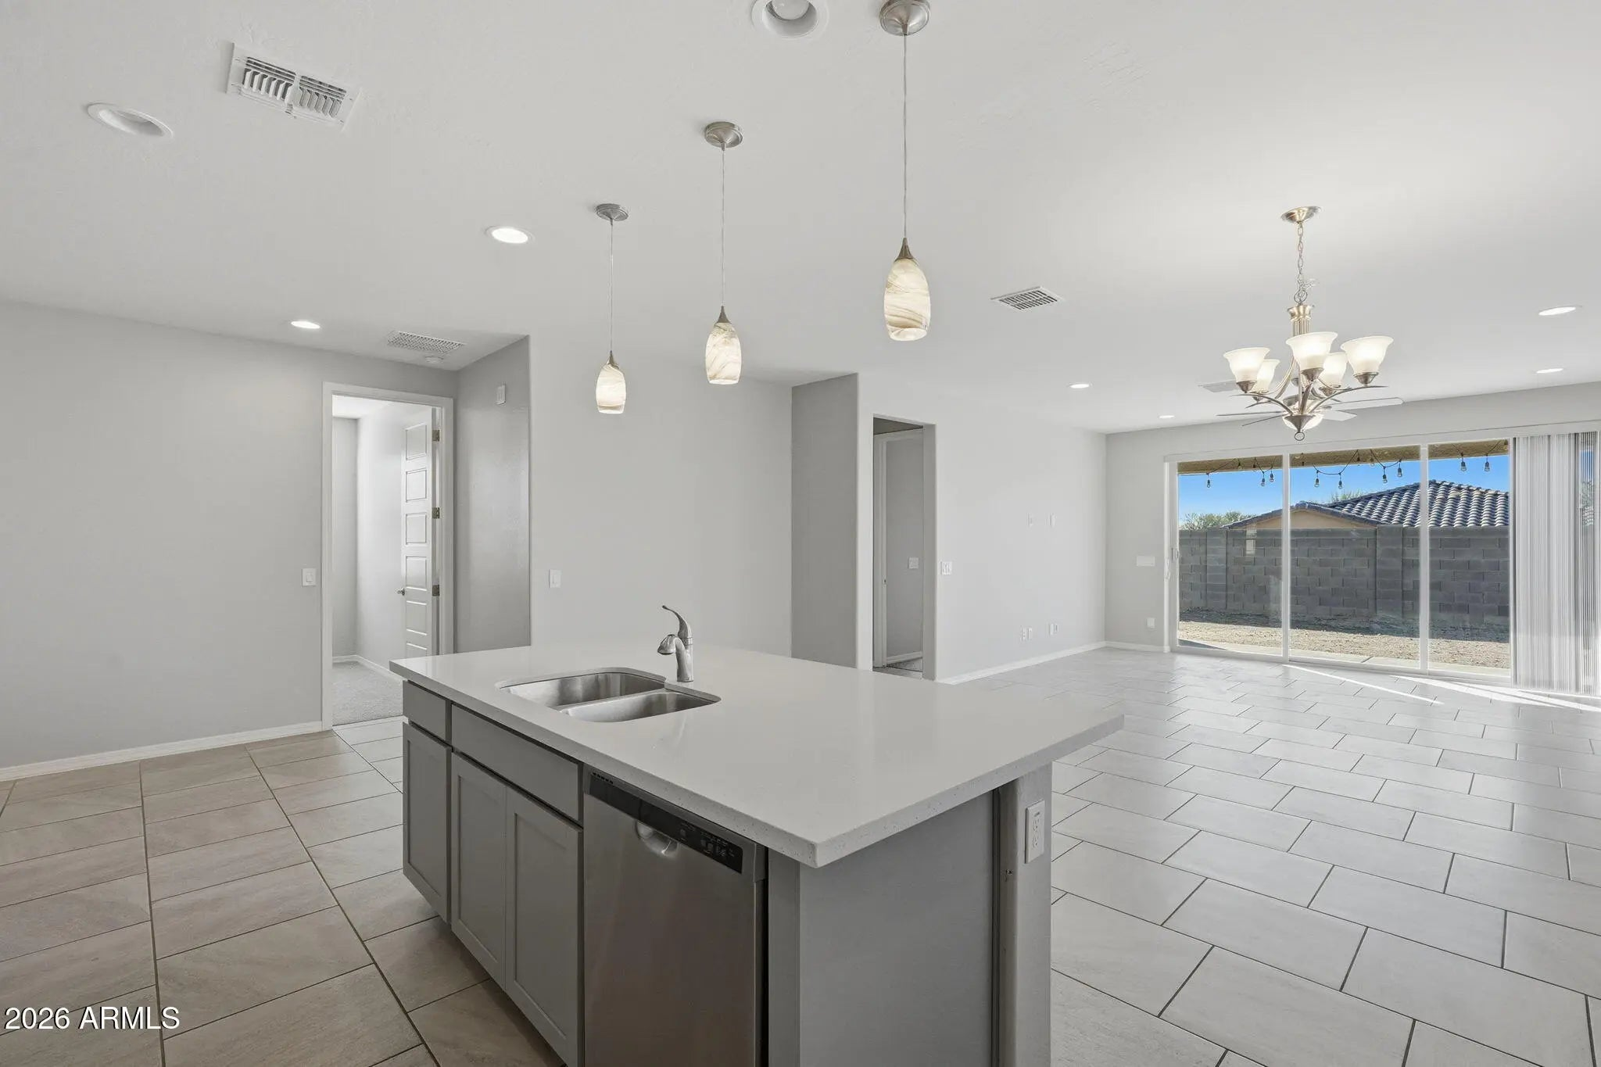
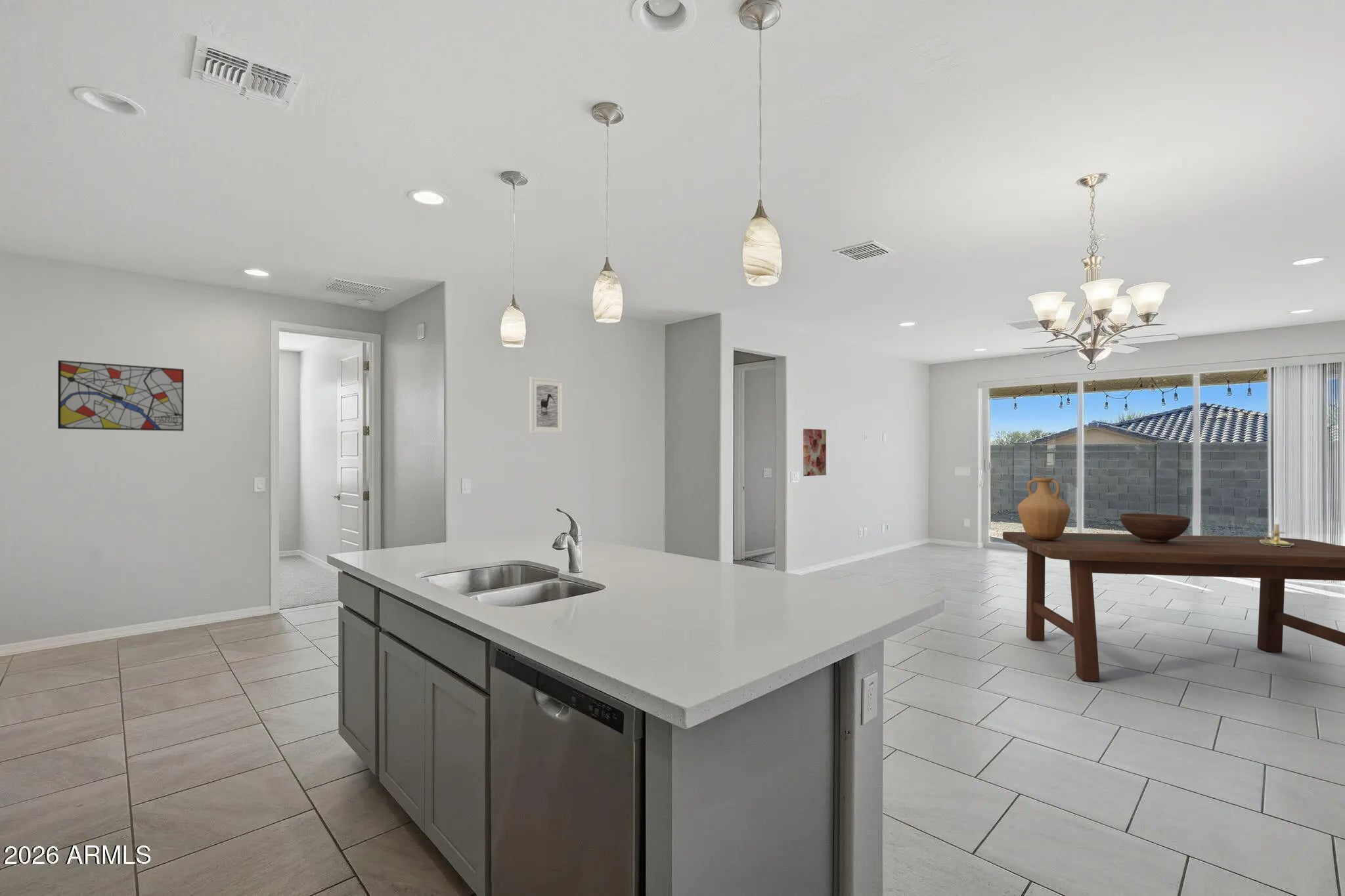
+ dining table [1002,531,1345,682]
+ wall art [57,360,185,432]
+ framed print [529,376,564,435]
+ fruit bowl [1119,513,1191,543]
+ candle holder [1260,516,1294,547]
+ wall art [803,428,827,477]
+ vase [1017,477,1071,540]
